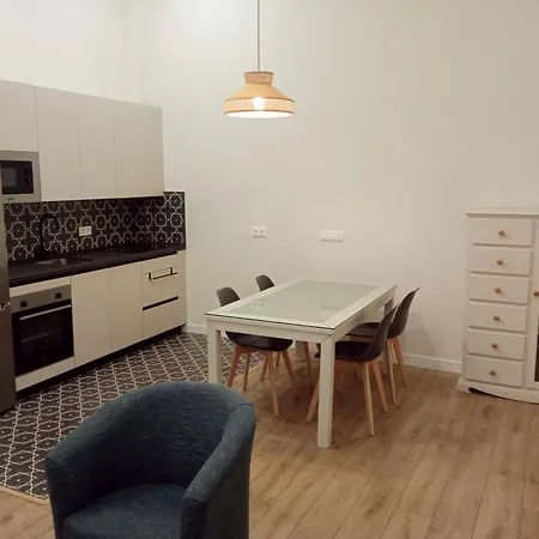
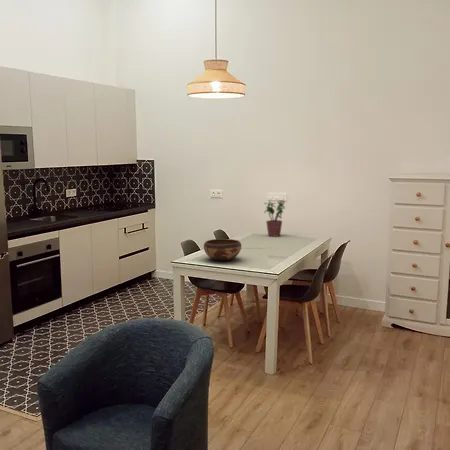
+ decorative bowl [203,238,242,262]
+ potted plant [263,199,286,238]
